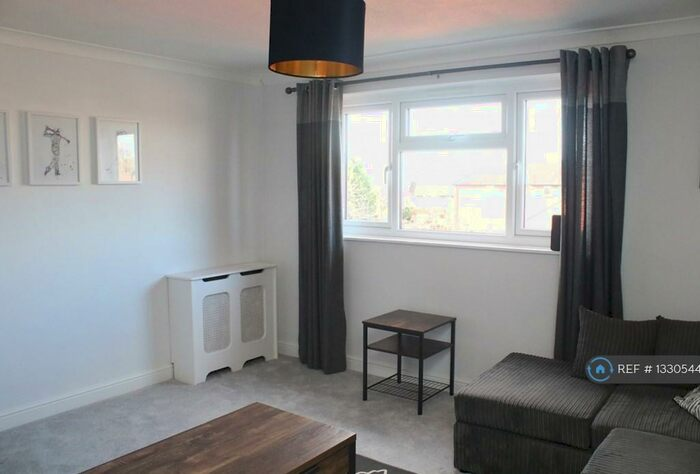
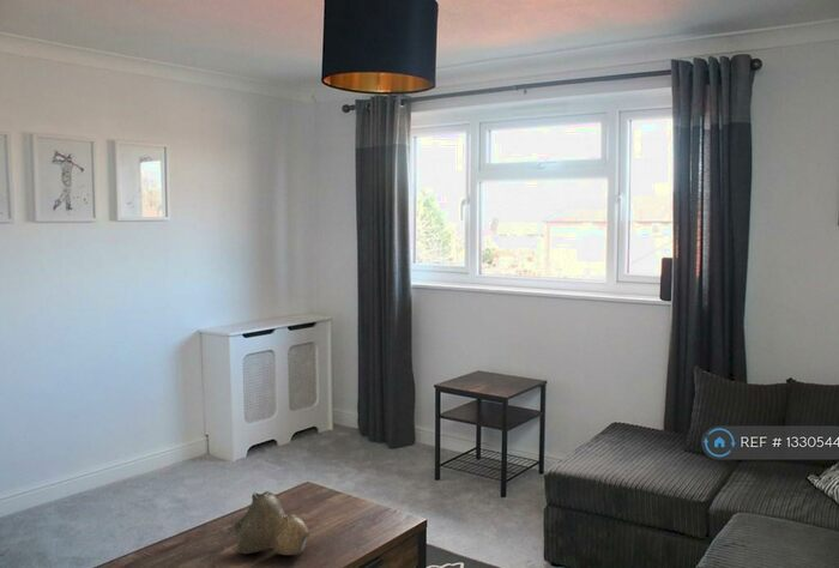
+ decorative bowl [233,490,312,556]
